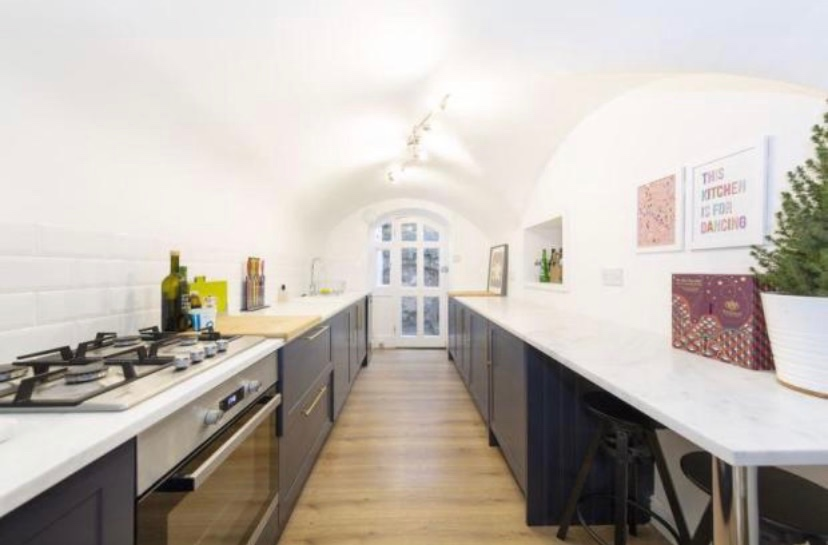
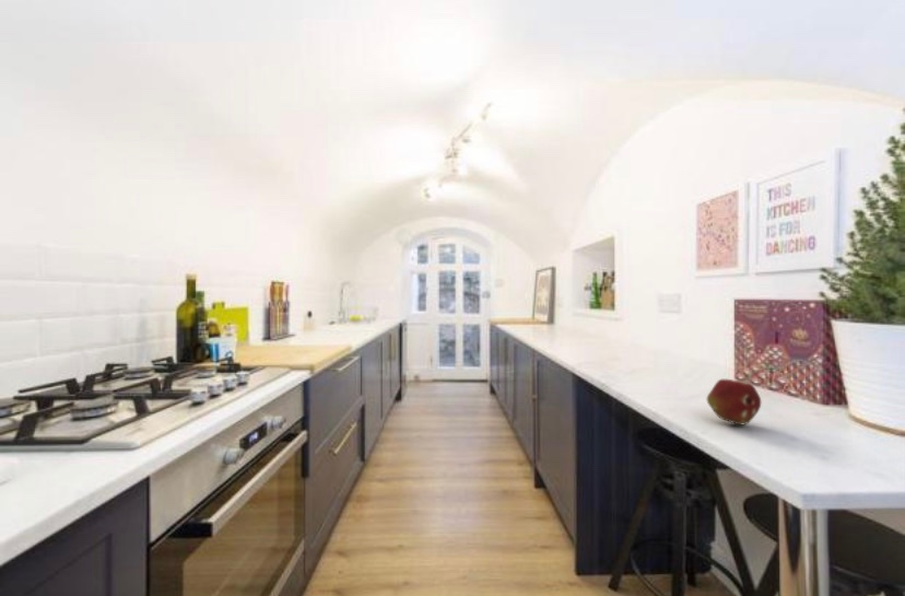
+ fruit [706,378,762,425]
